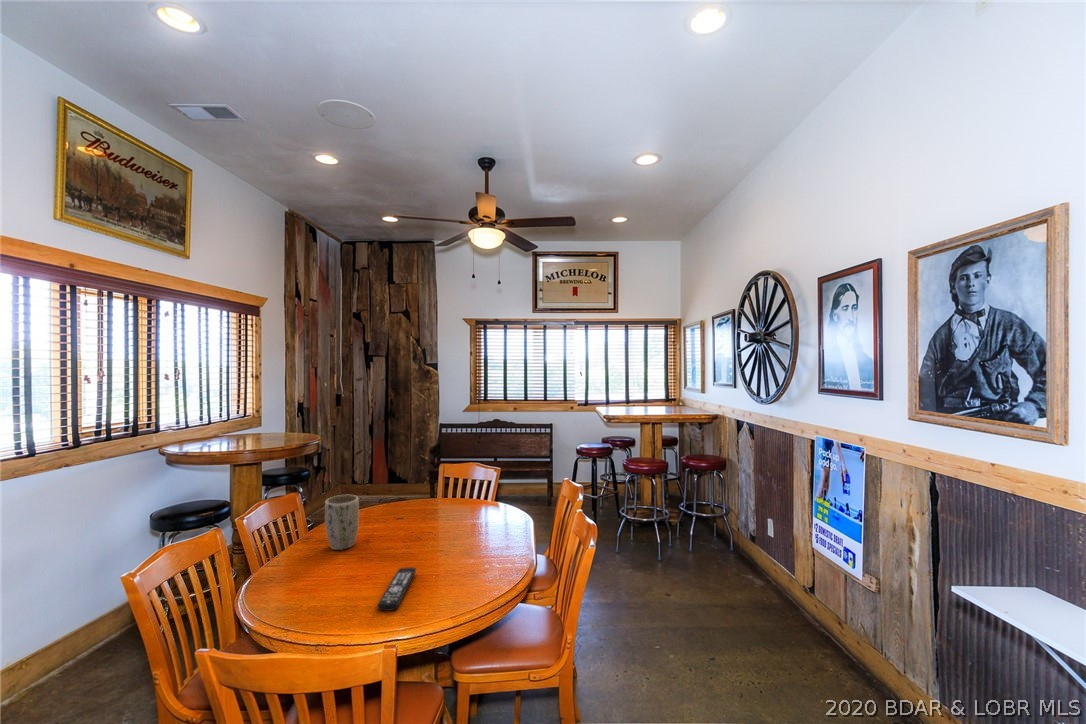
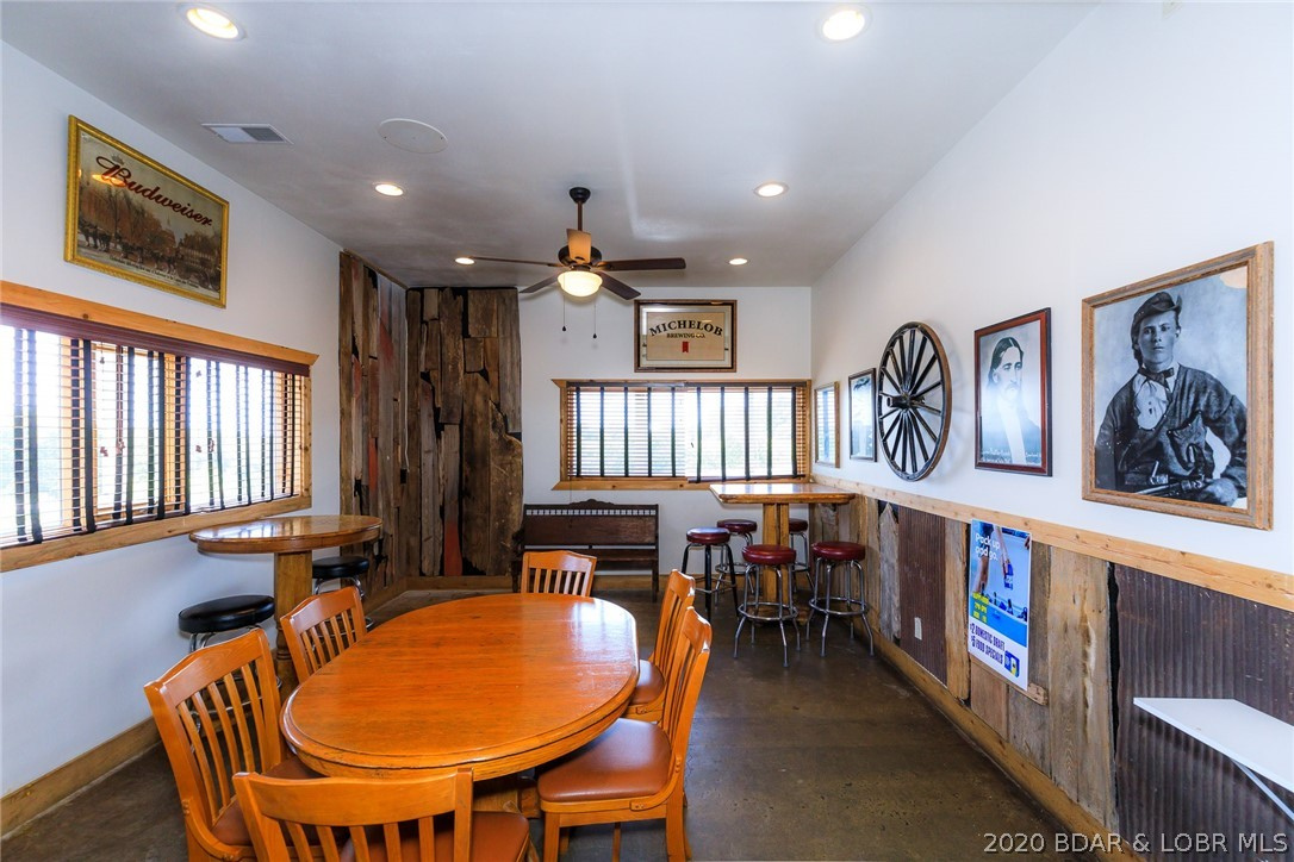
- plant pot [324,494,360,551]
- remote control [376,566,417,612]
